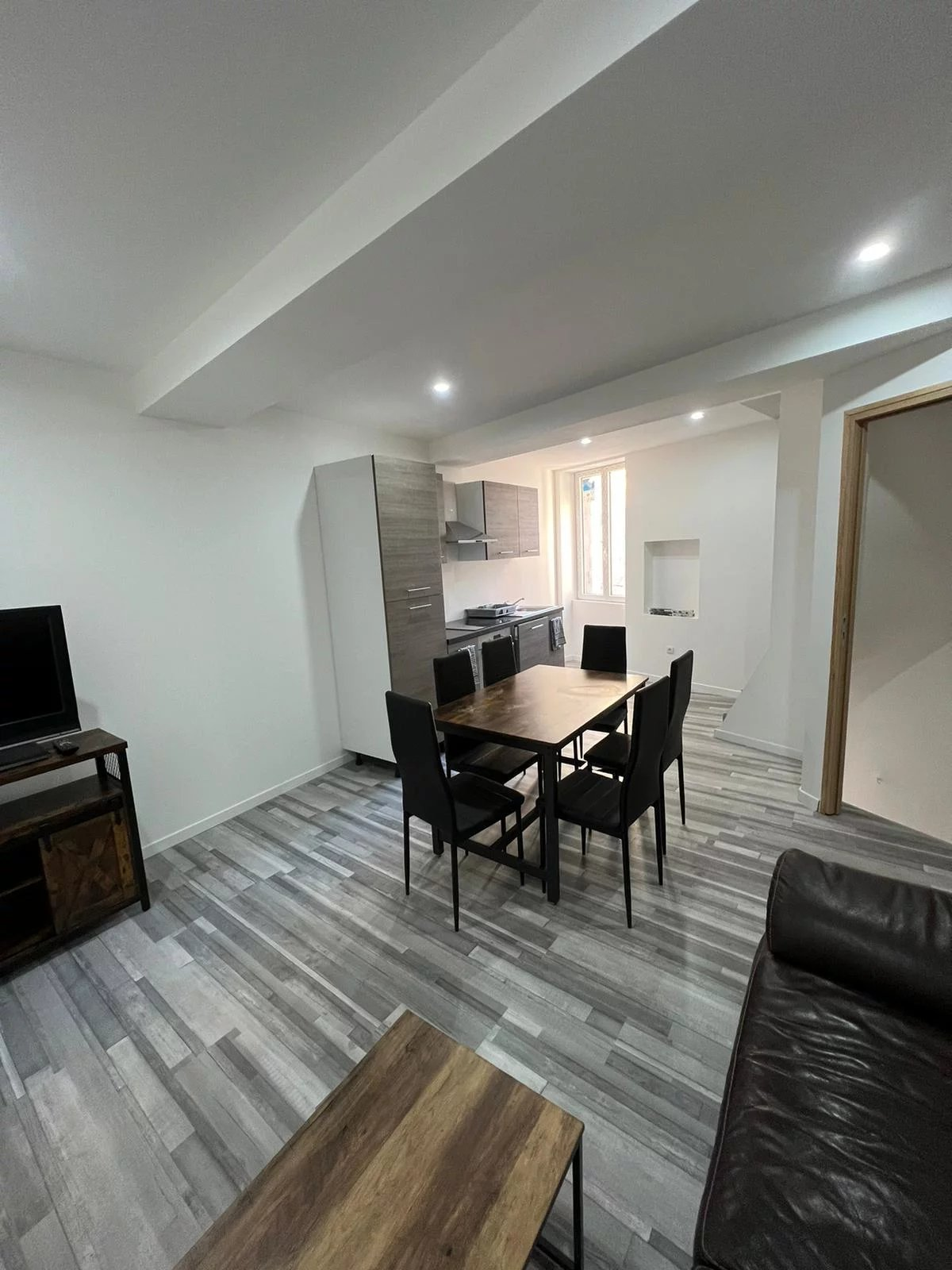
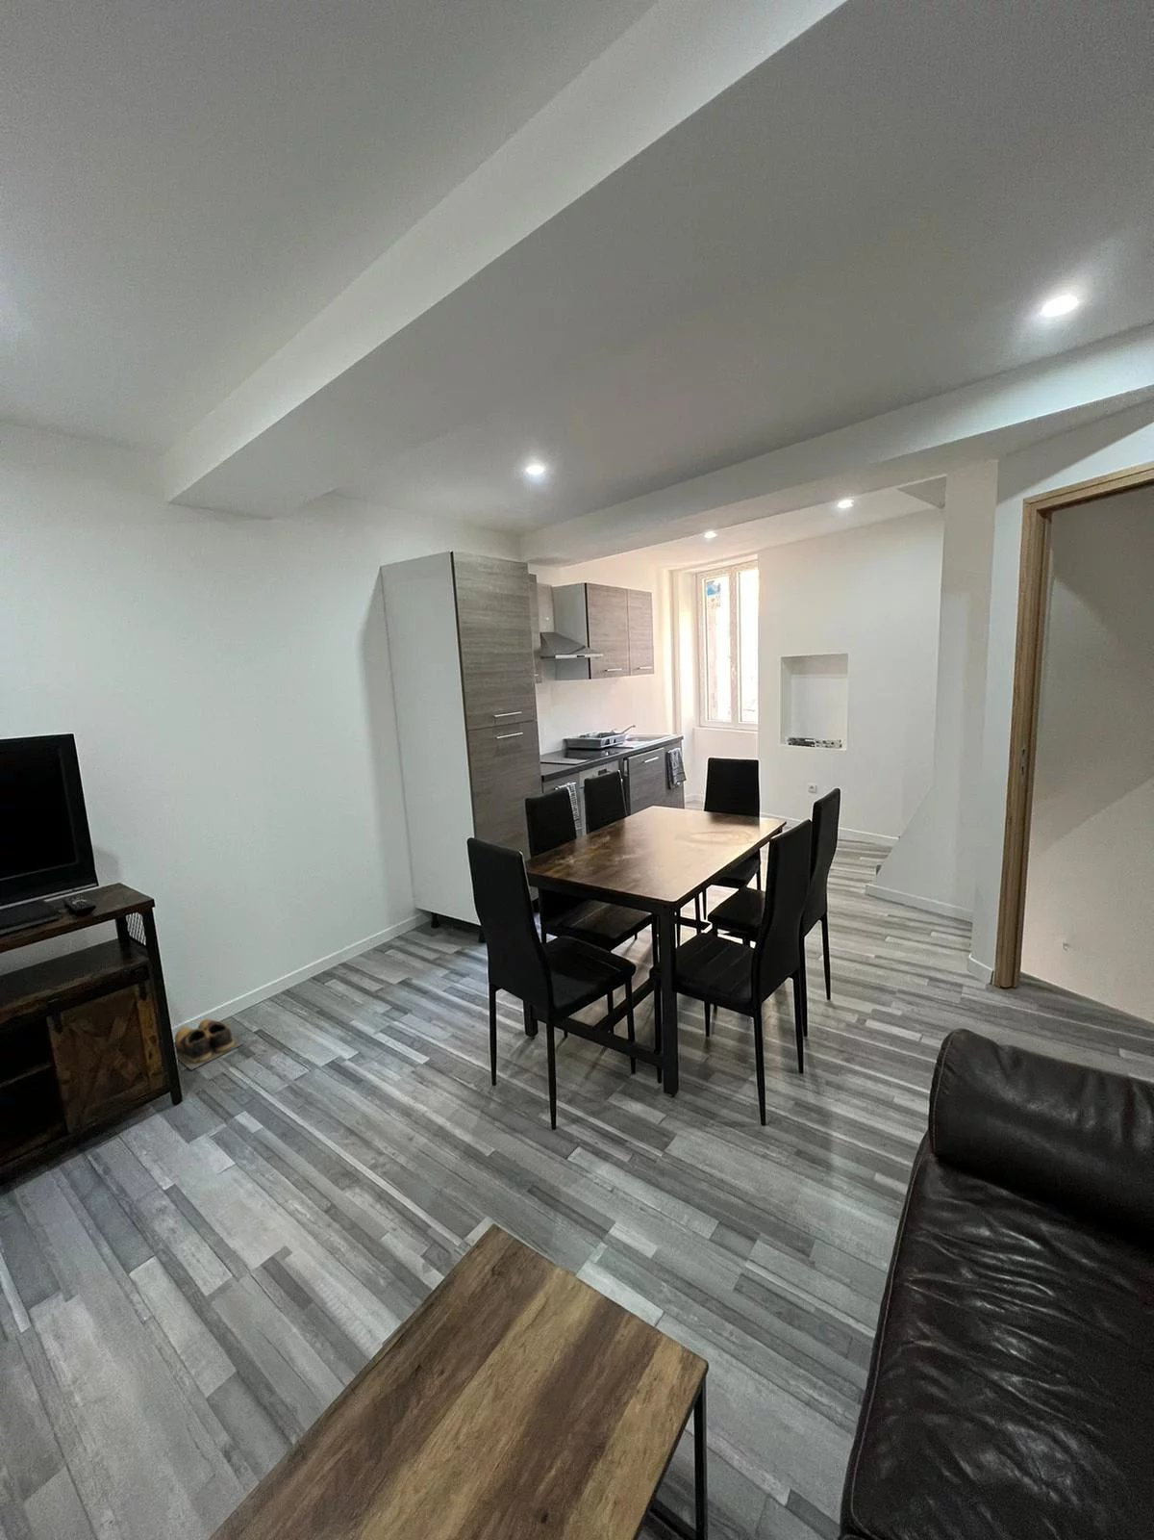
+ shoes [175,1019,245,1071]
